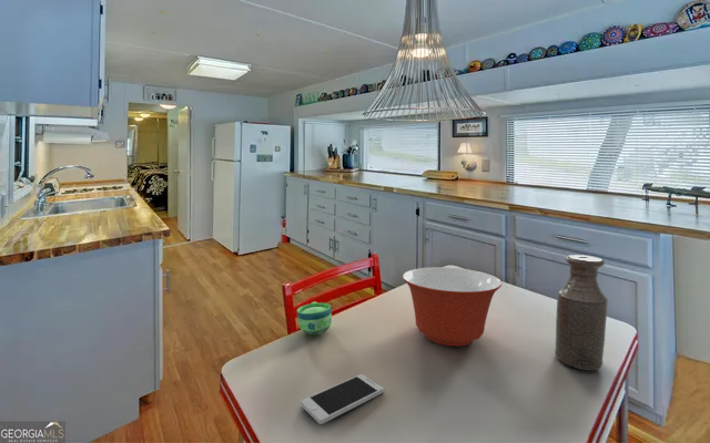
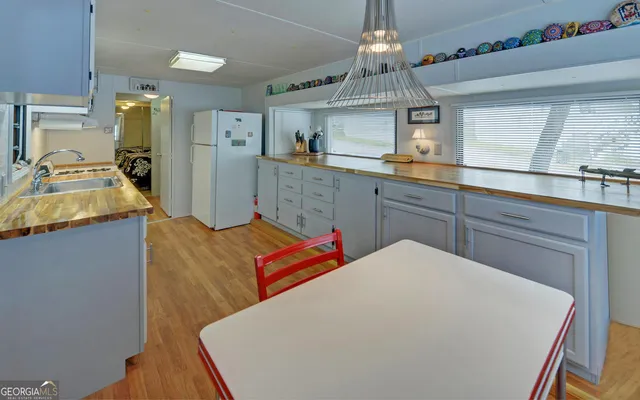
- cup [296,301,333,336]
- smartphone [300,373,384,425]
- bottle [554,254,609,371]
- mixing bowl [402,266,503,348]
